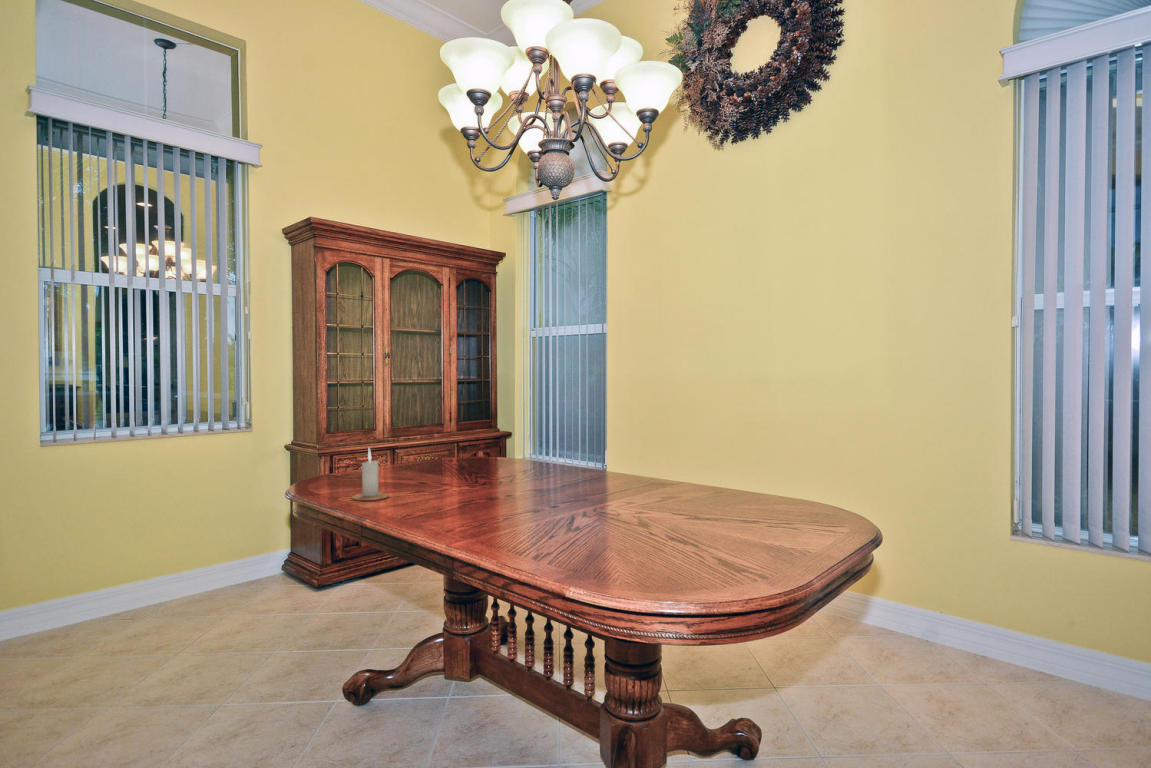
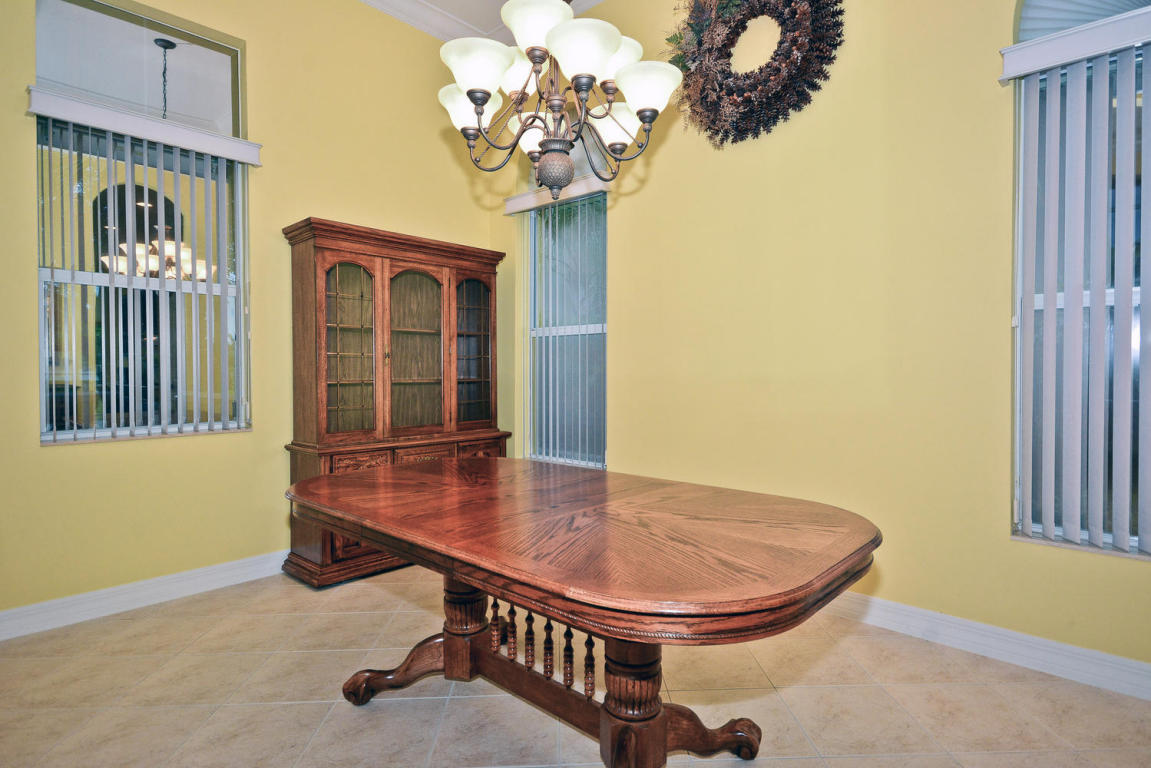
- candle [351,446,390,502]
